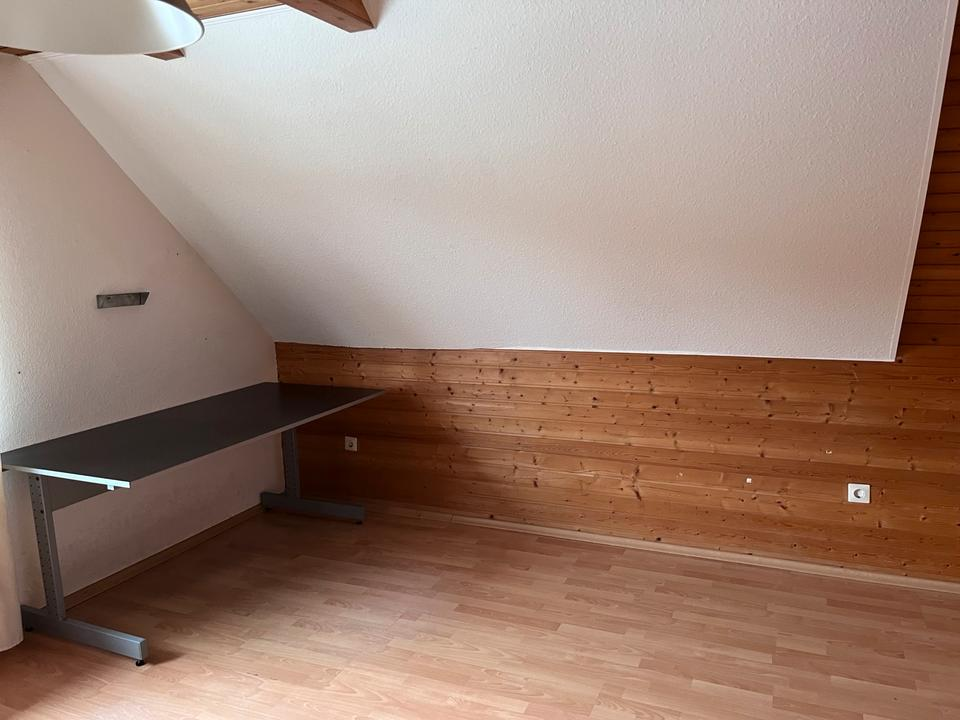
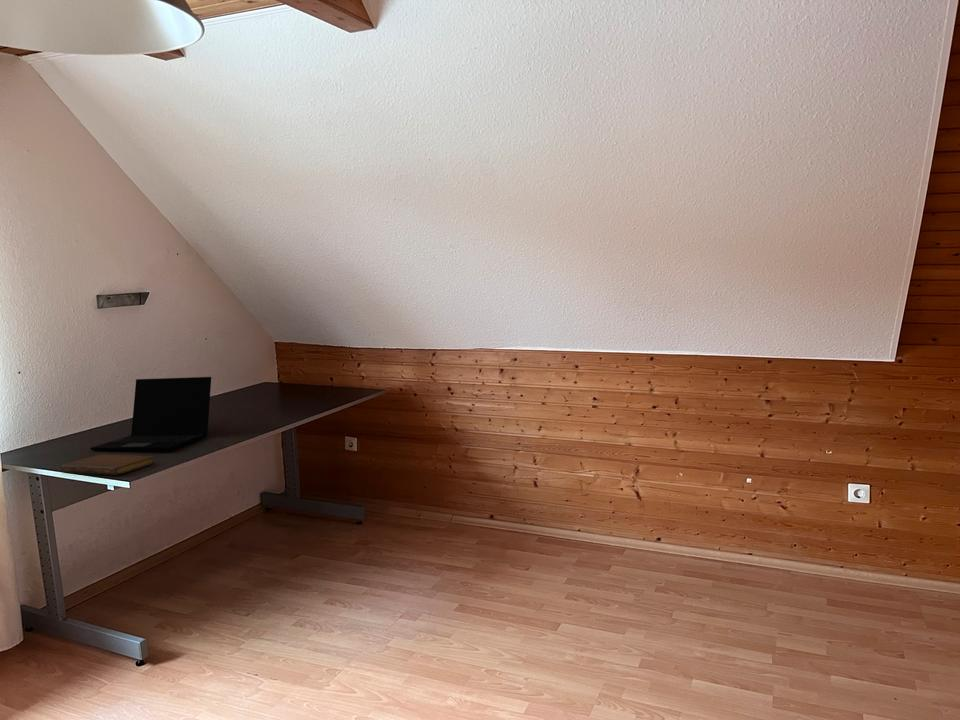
+ notebook [60,454,154,476]
+ laptop [90,376,212,452]
